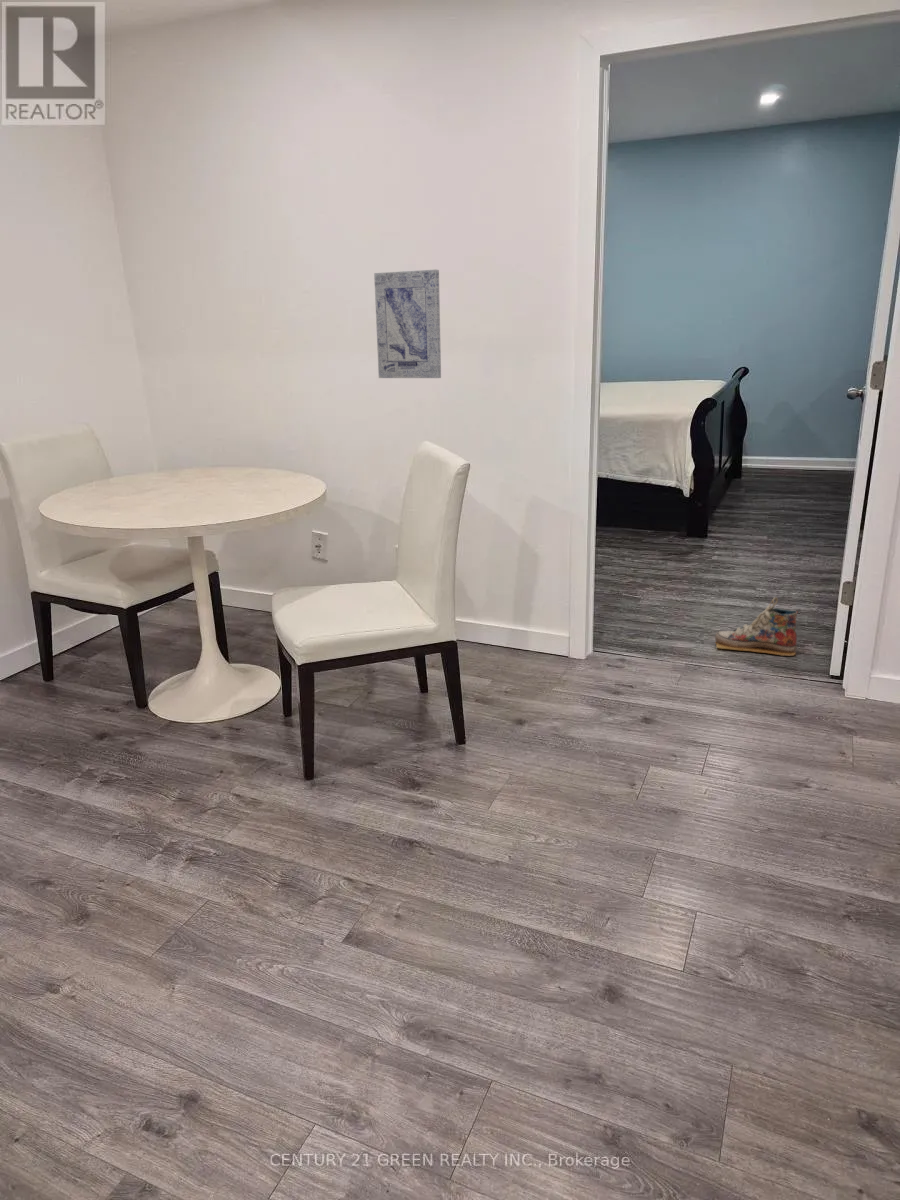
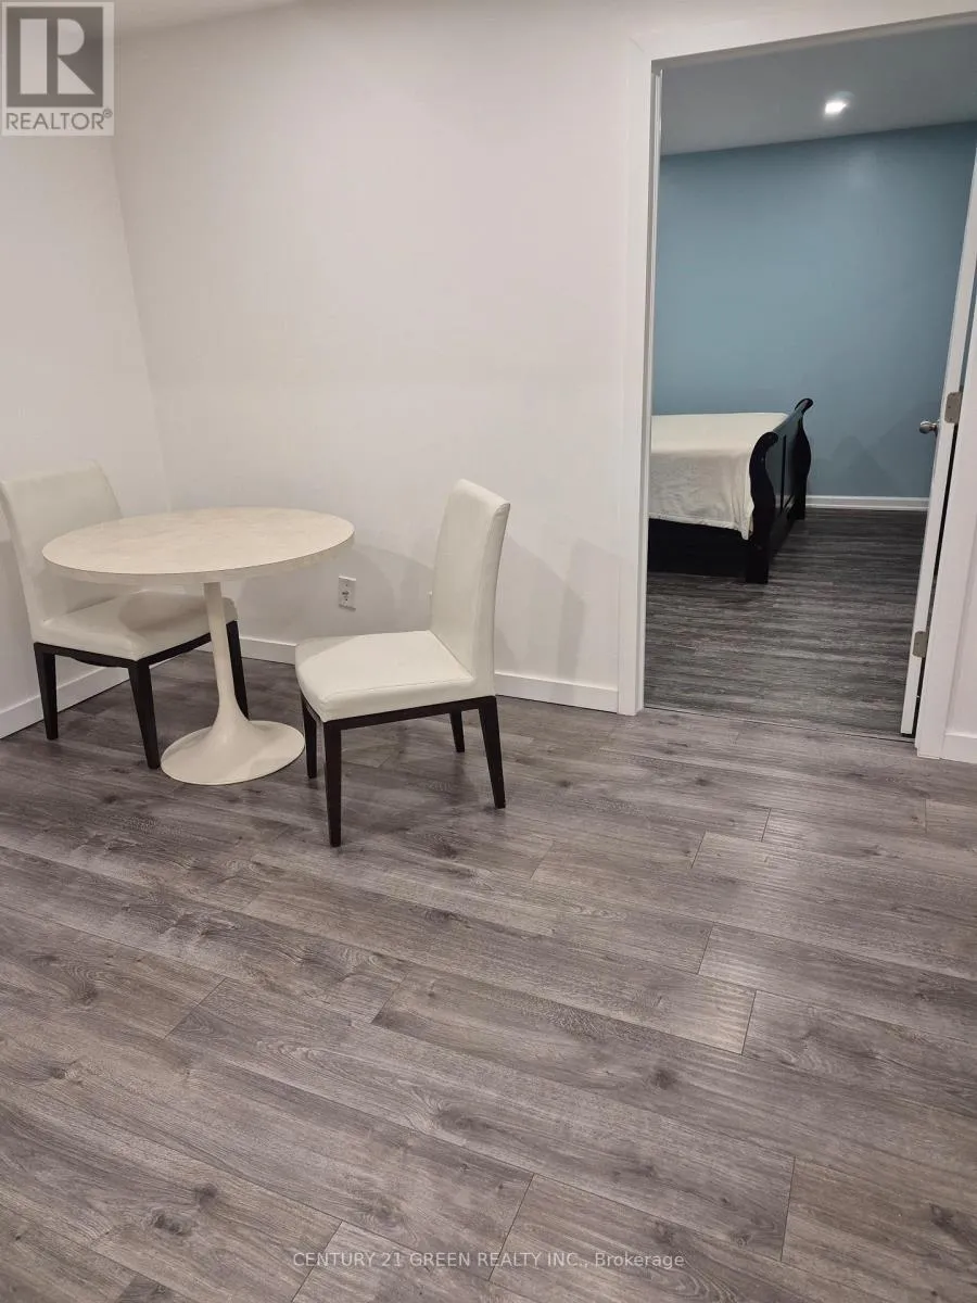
- shoe [714,596,798,657]
- wall art [373,269,442,379]
